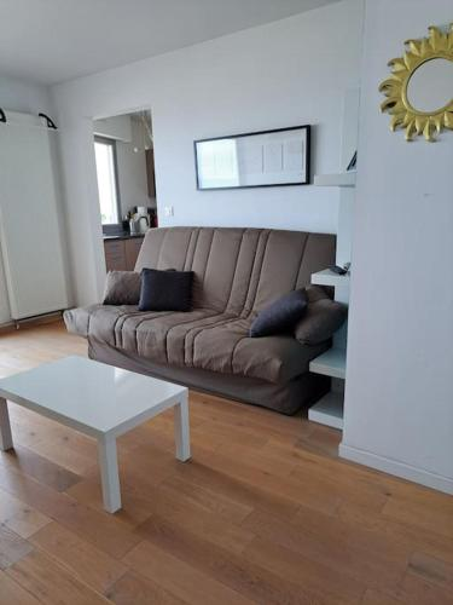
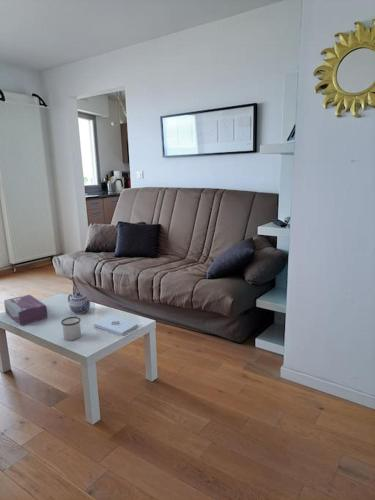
+ notepad [93,315,139,337]
+ tissue box [3,294,49,327]
+ mug [60,316,82,341]
+ teapot [67,292,92,315]
